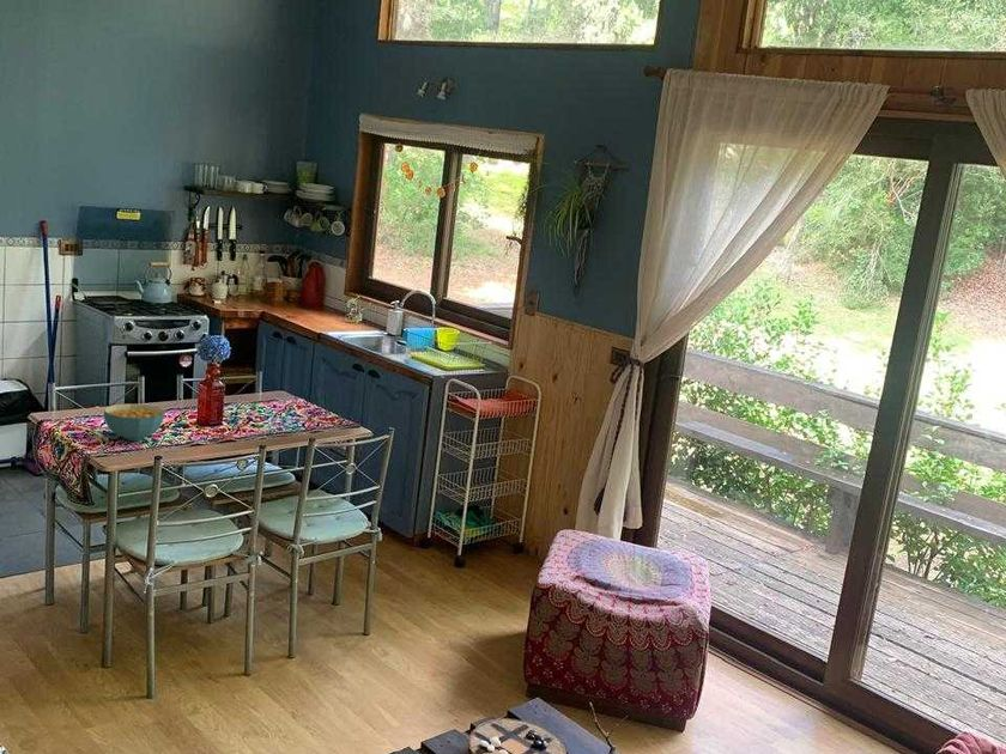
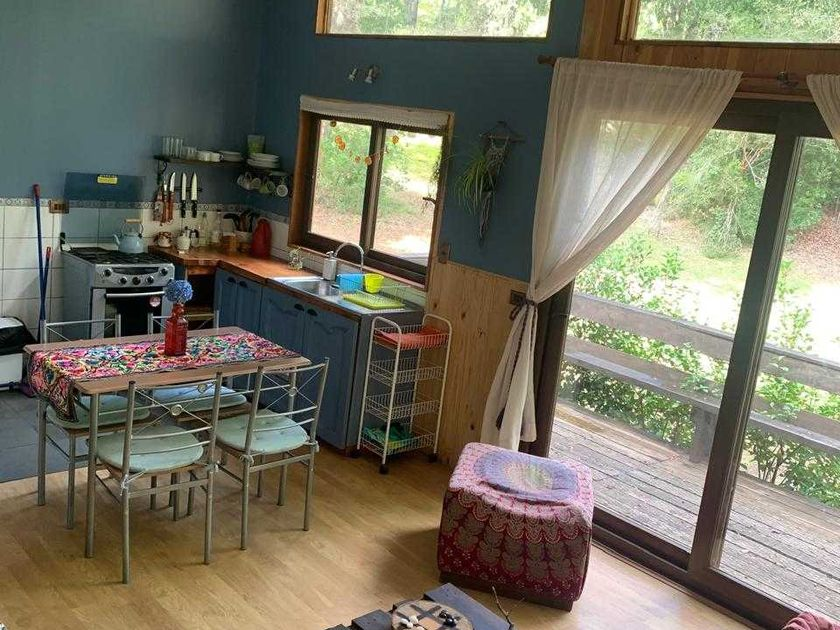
- cereal bowl [103,402,166,442]
